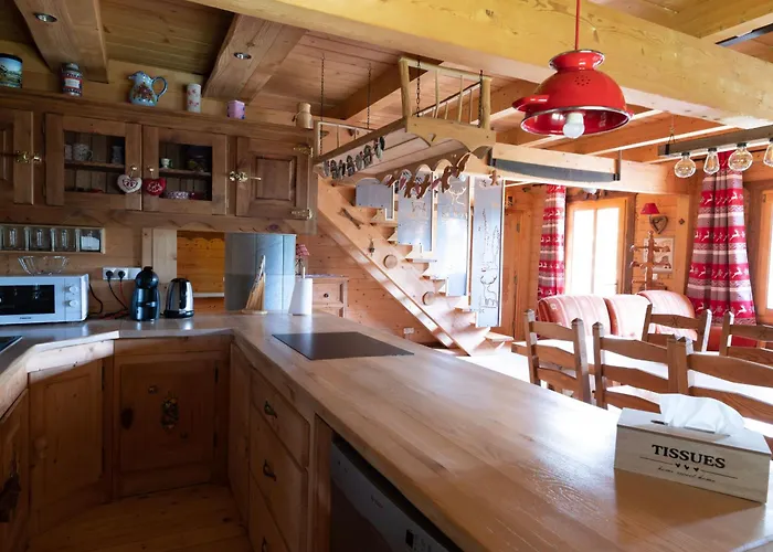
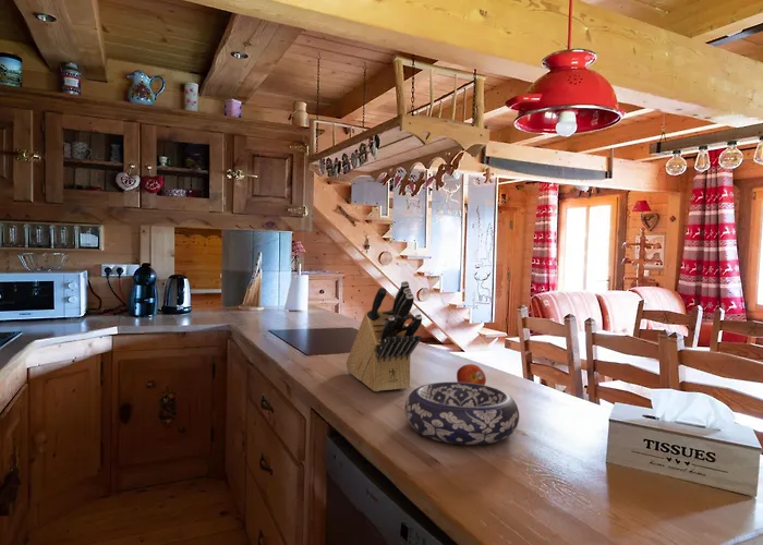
+ knife block [346,280,423,392]
+ decorative bowl [403,382,520,446]
+ fruit [456,363,487,386]
